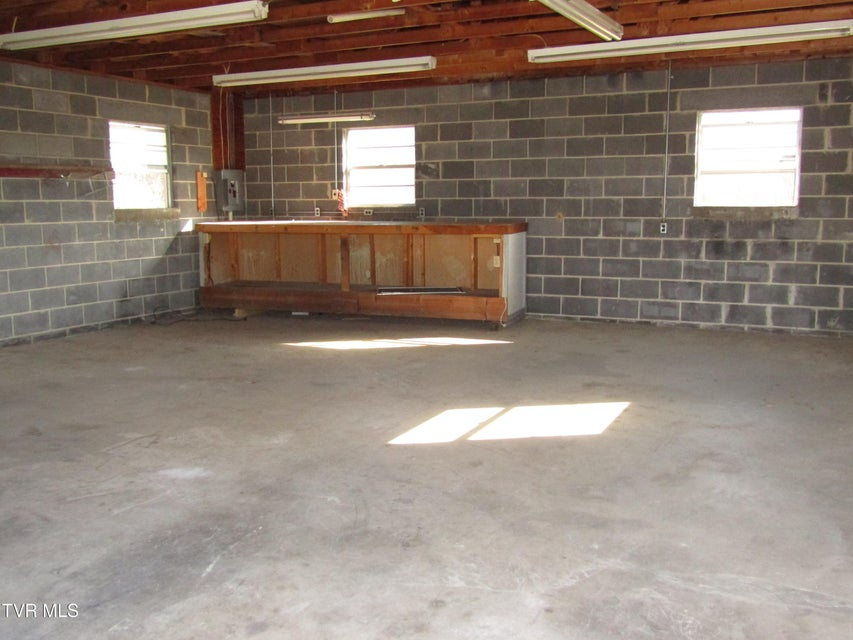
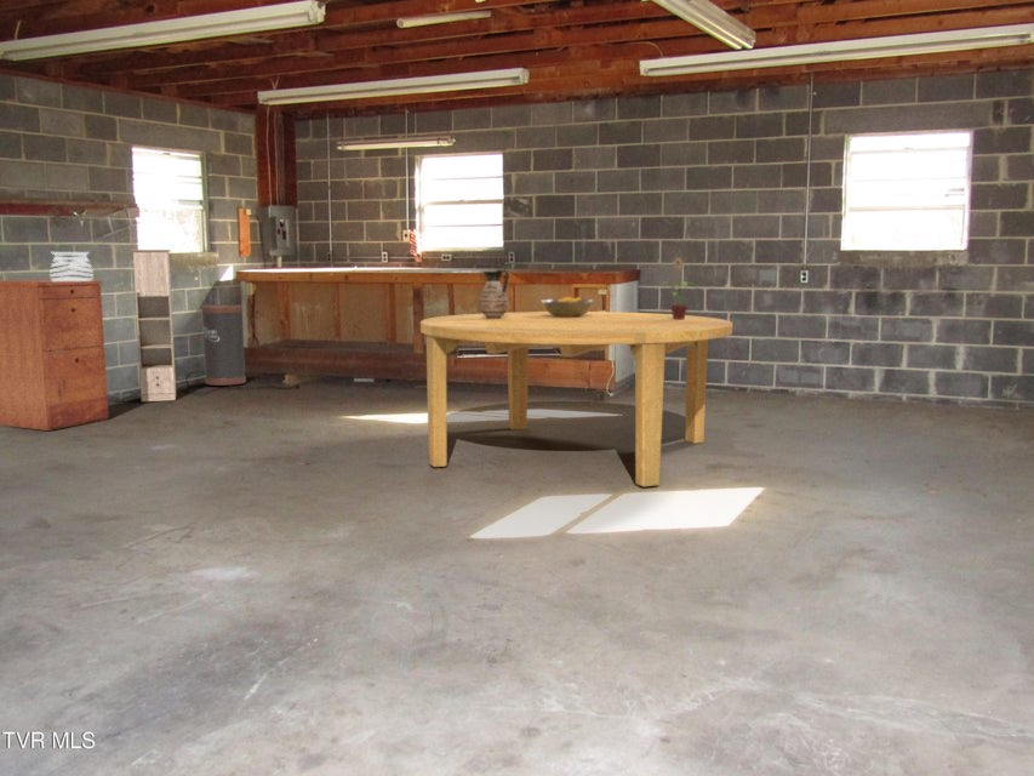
+ filing cabinet [0,279,110,432]
+ trash can [200,304,247,388]
+ ceiling light fixture [48,251,95,281]
+ storage cabinet [130,249,177,403]
+ dining table [419,310,733,487]
+ fruit bowl [539,296,596,316]
+ potted plant [658,280,699,320]
+ ceramic jug [479,268,510,319]
